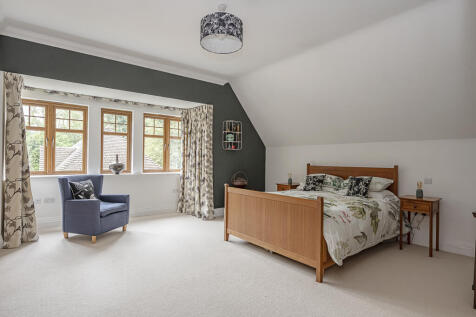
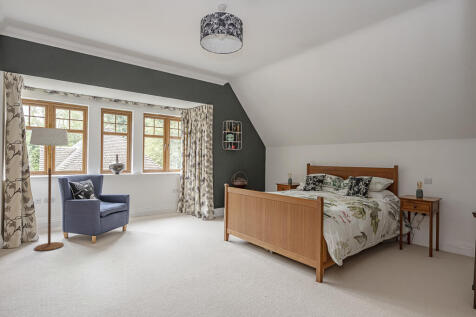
+ floor lamp [29,122,70,252]
